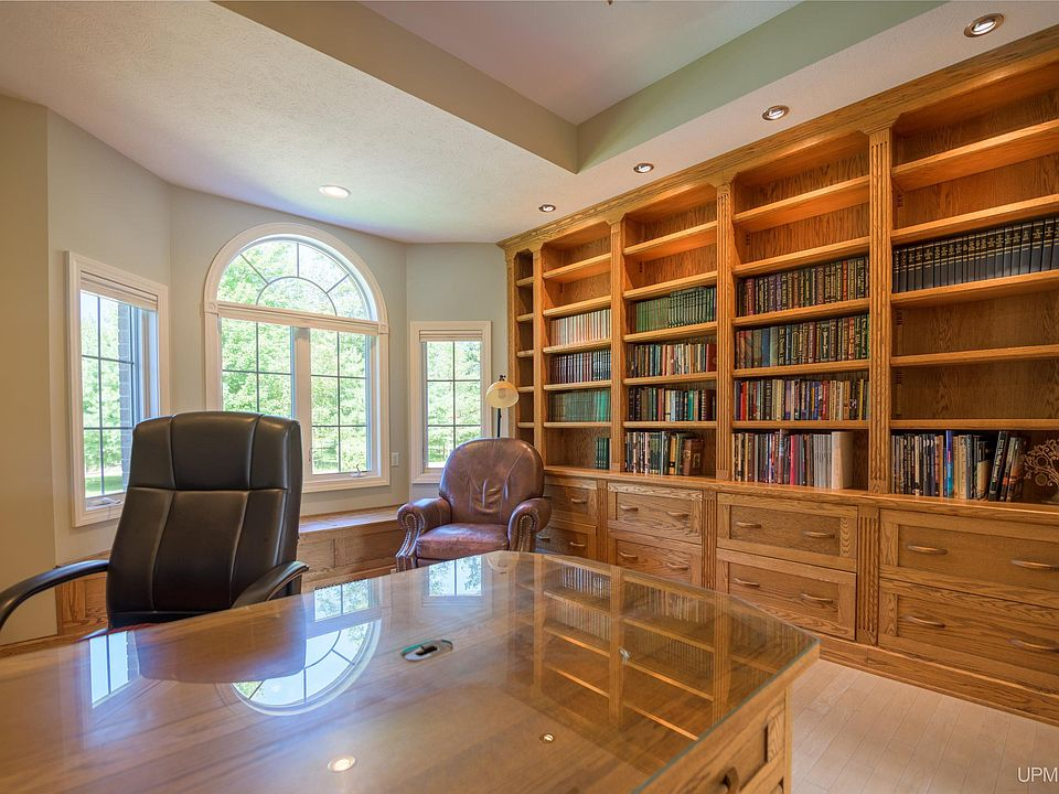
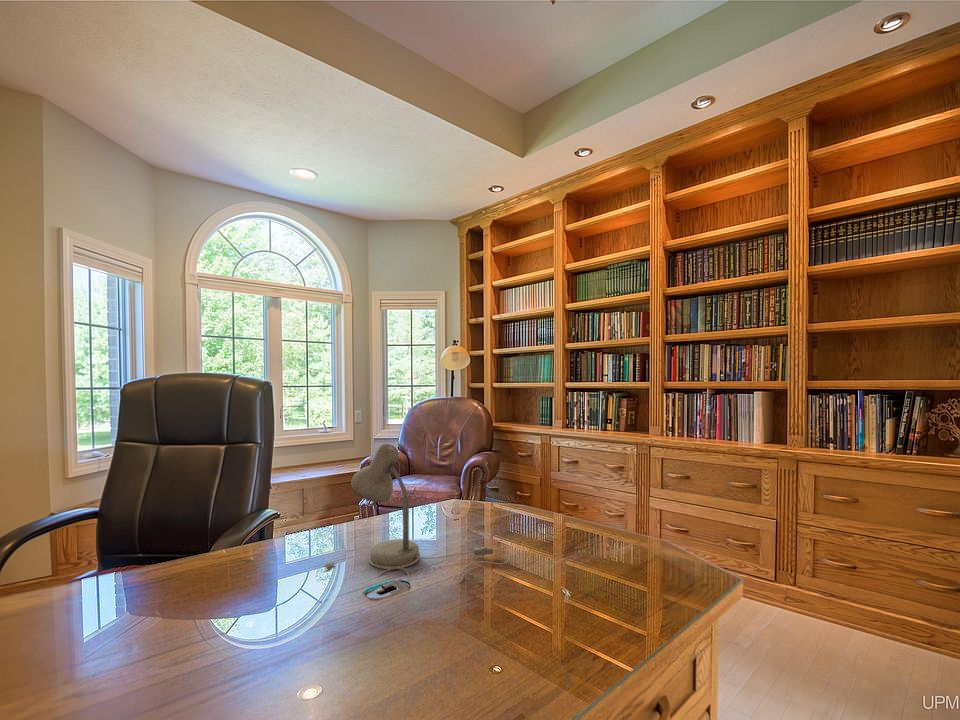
+ desk lamp [322,443,511,586]
